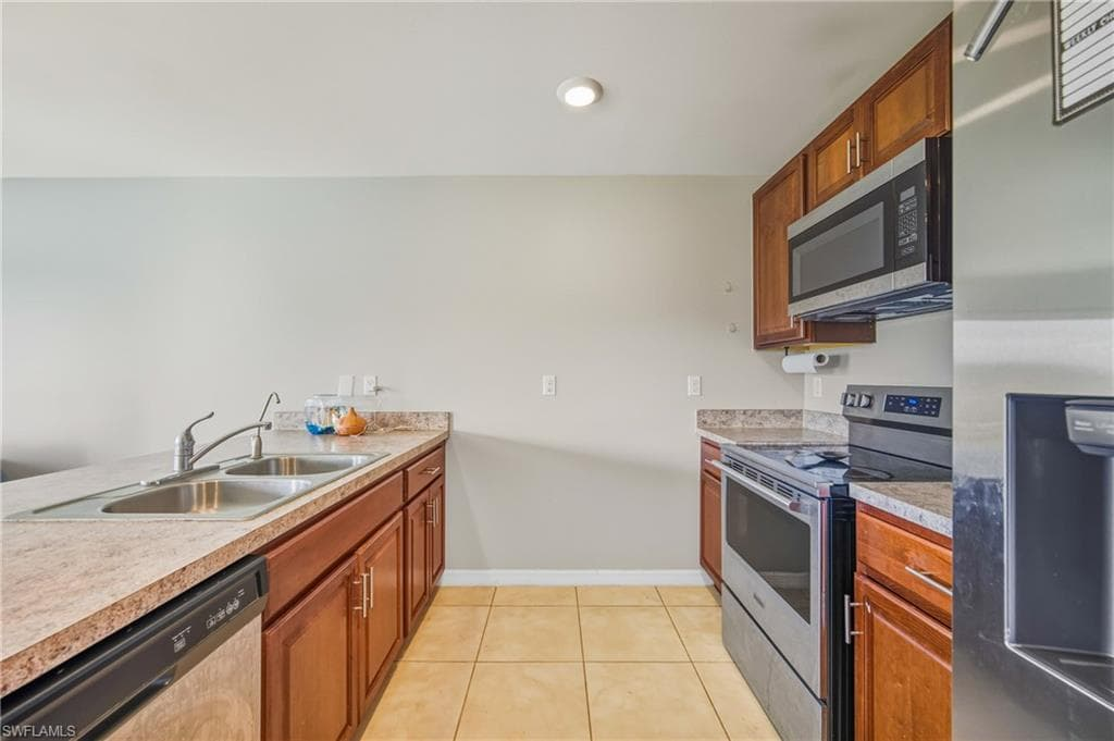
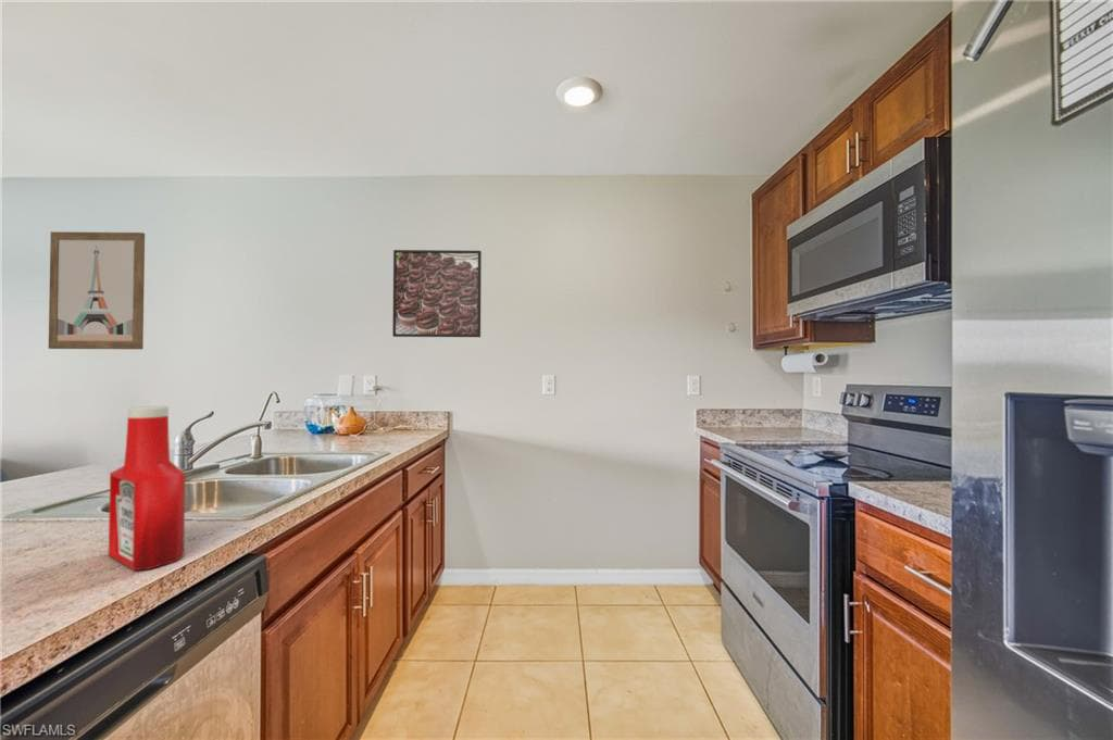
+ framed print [391,249,483,338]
+ wall art [48,230,146,350]
+ soap bottle [108,405,186,572]
